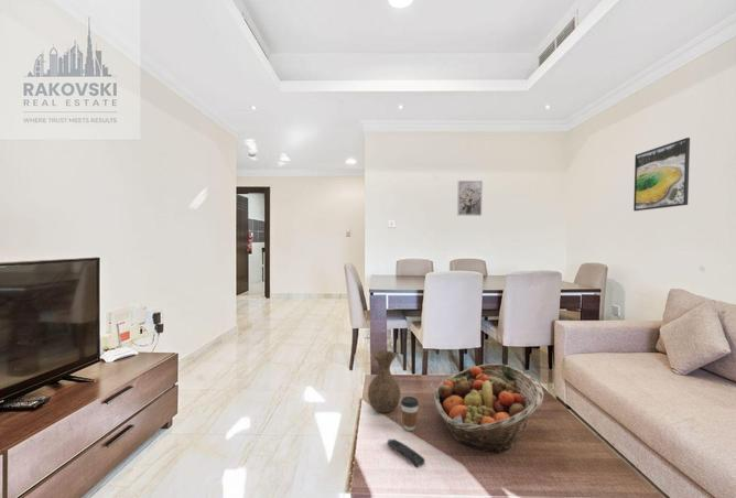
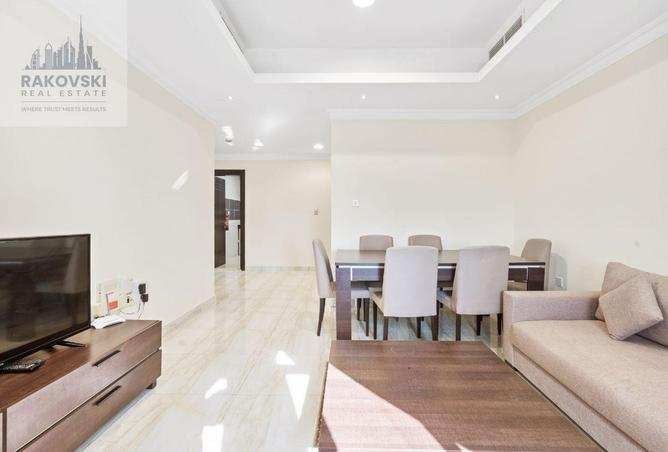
- fruit basket [433,362,544,454]
- remote control [386,439,426,468]
- coffee cup [400,396,420,432]
- wall art [456,180,484,217]
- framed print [632,137,691,212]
- vase [367,349,401,413]
